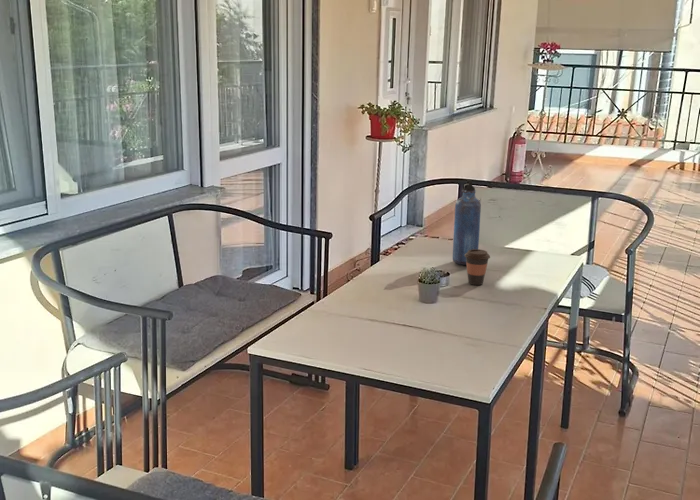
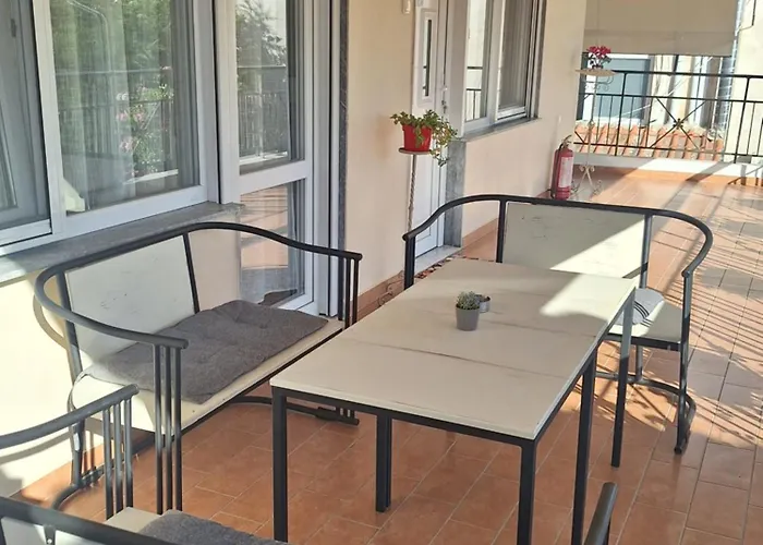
- coffee cup [465,248,491,286]
- water bottle [451,178,482,266]
